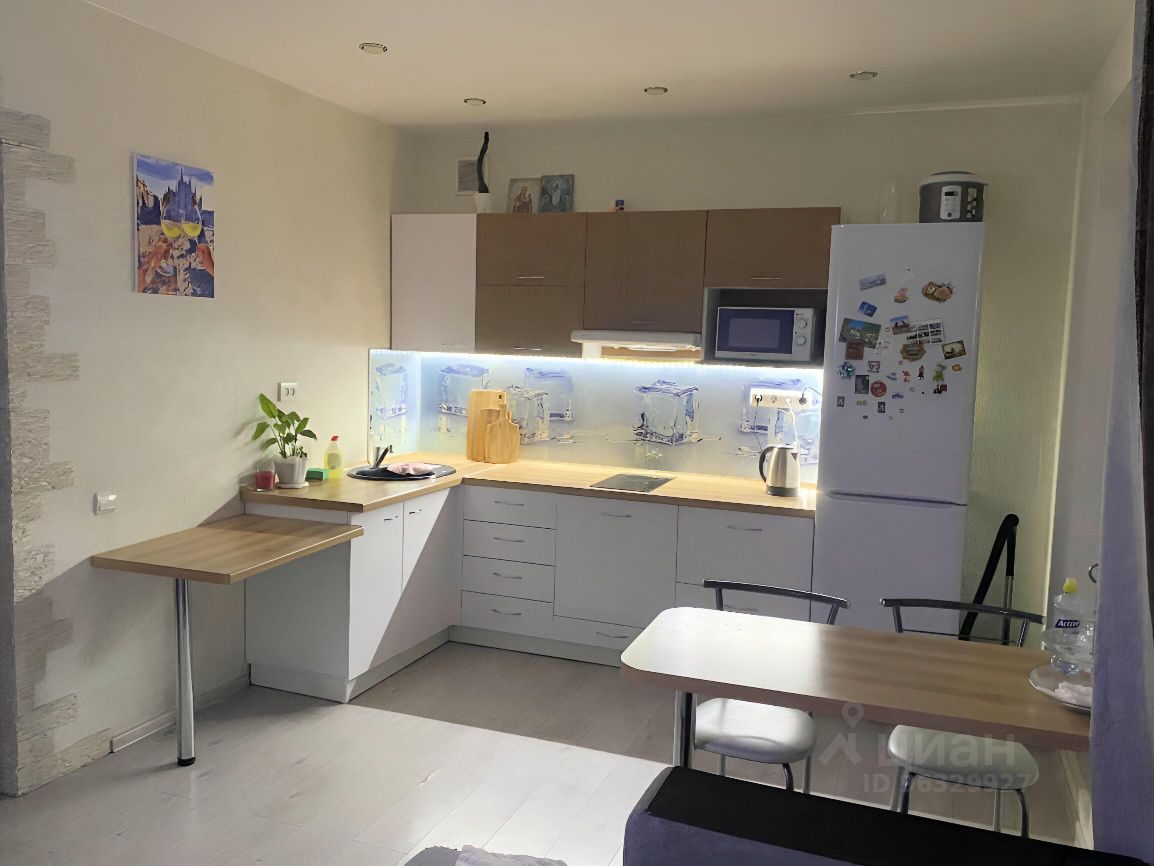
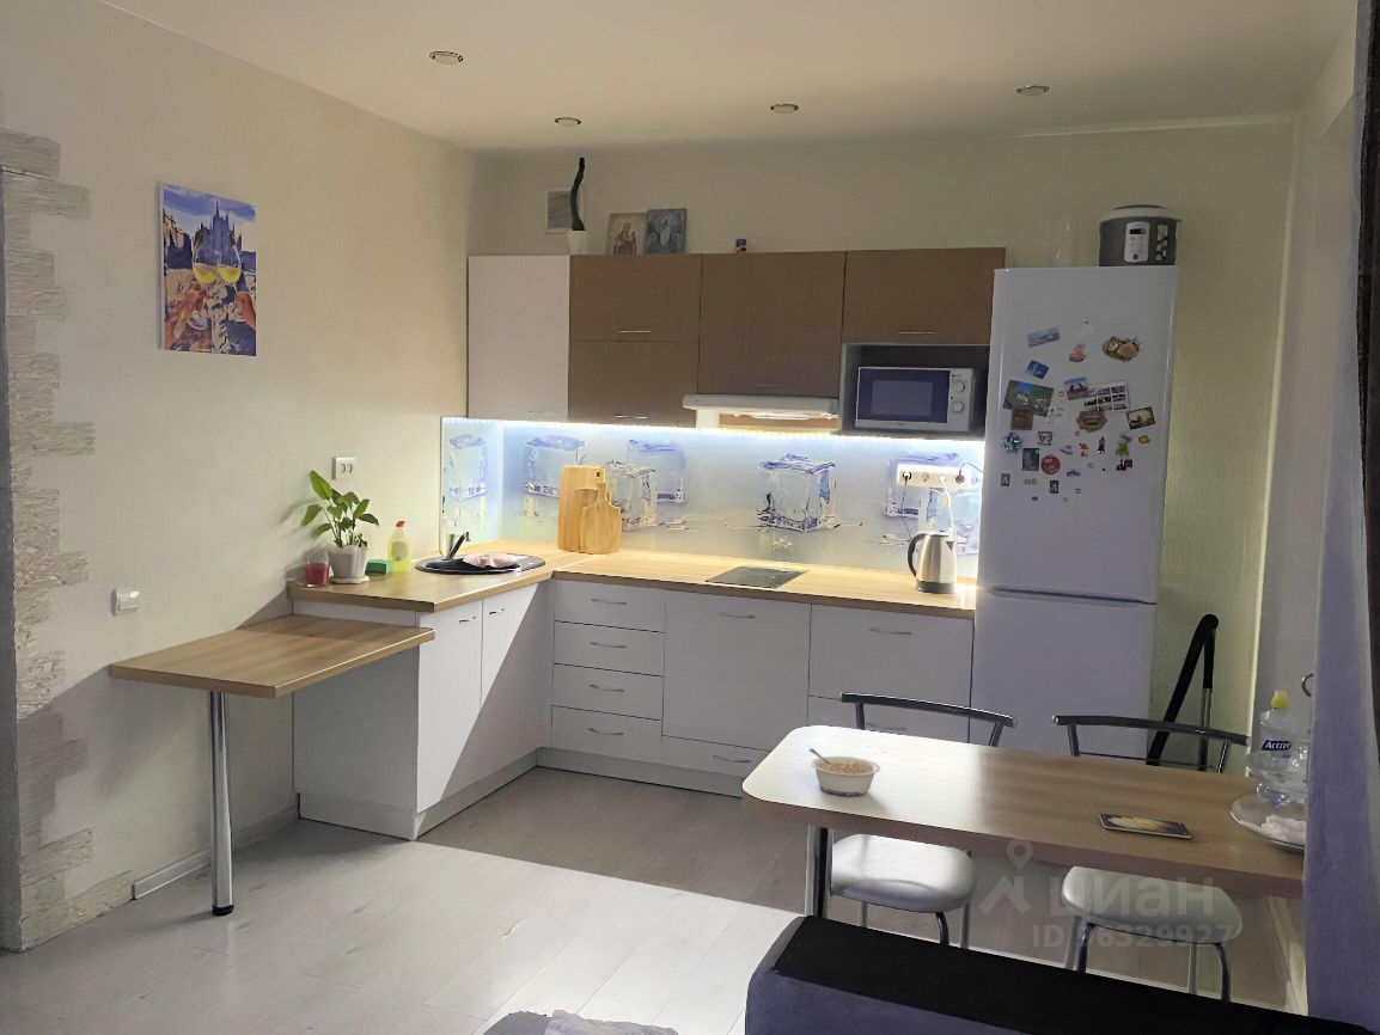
+ legume [807,747,881,797]
+ smartphone [1099,813,1191,839]
